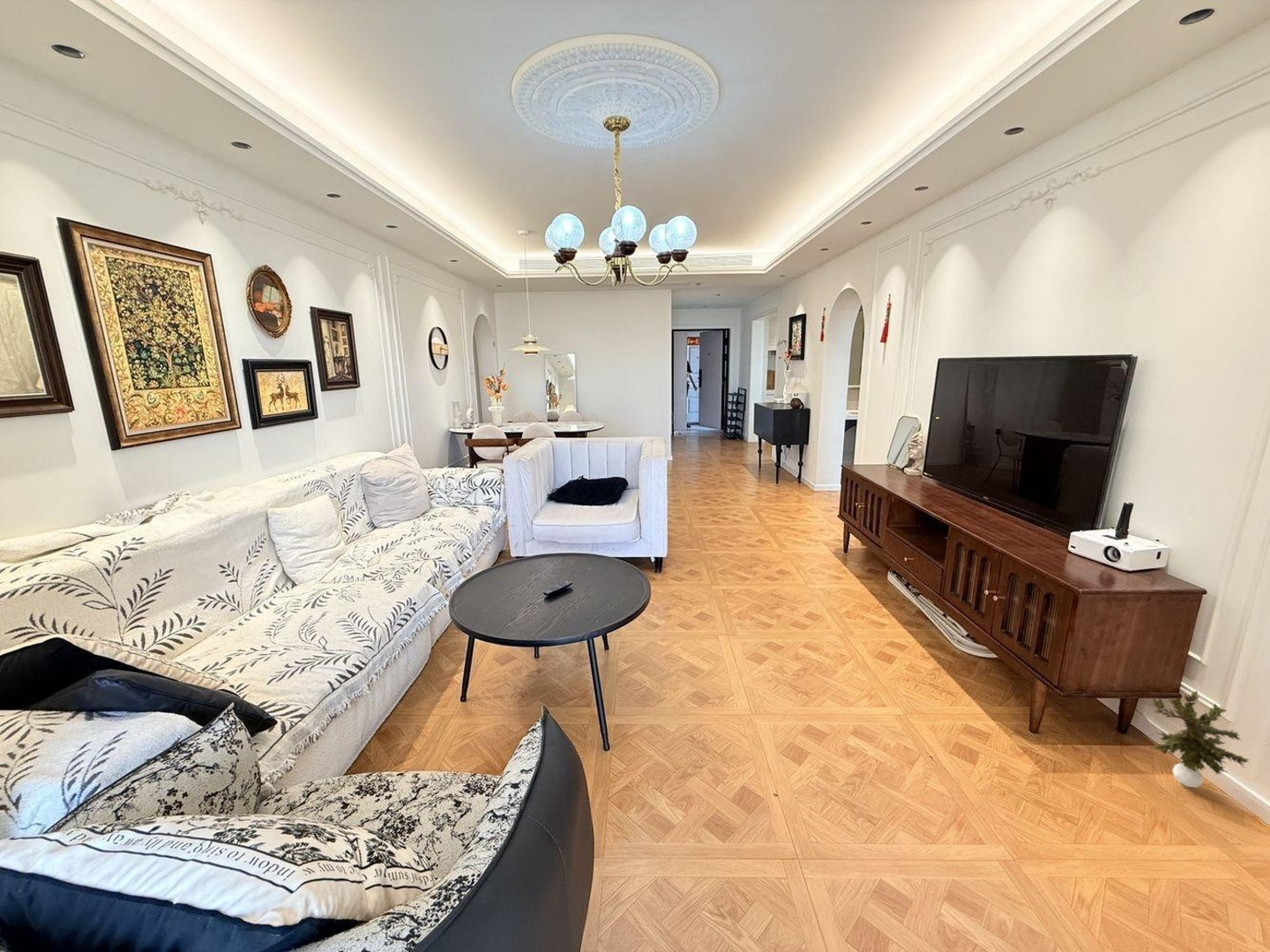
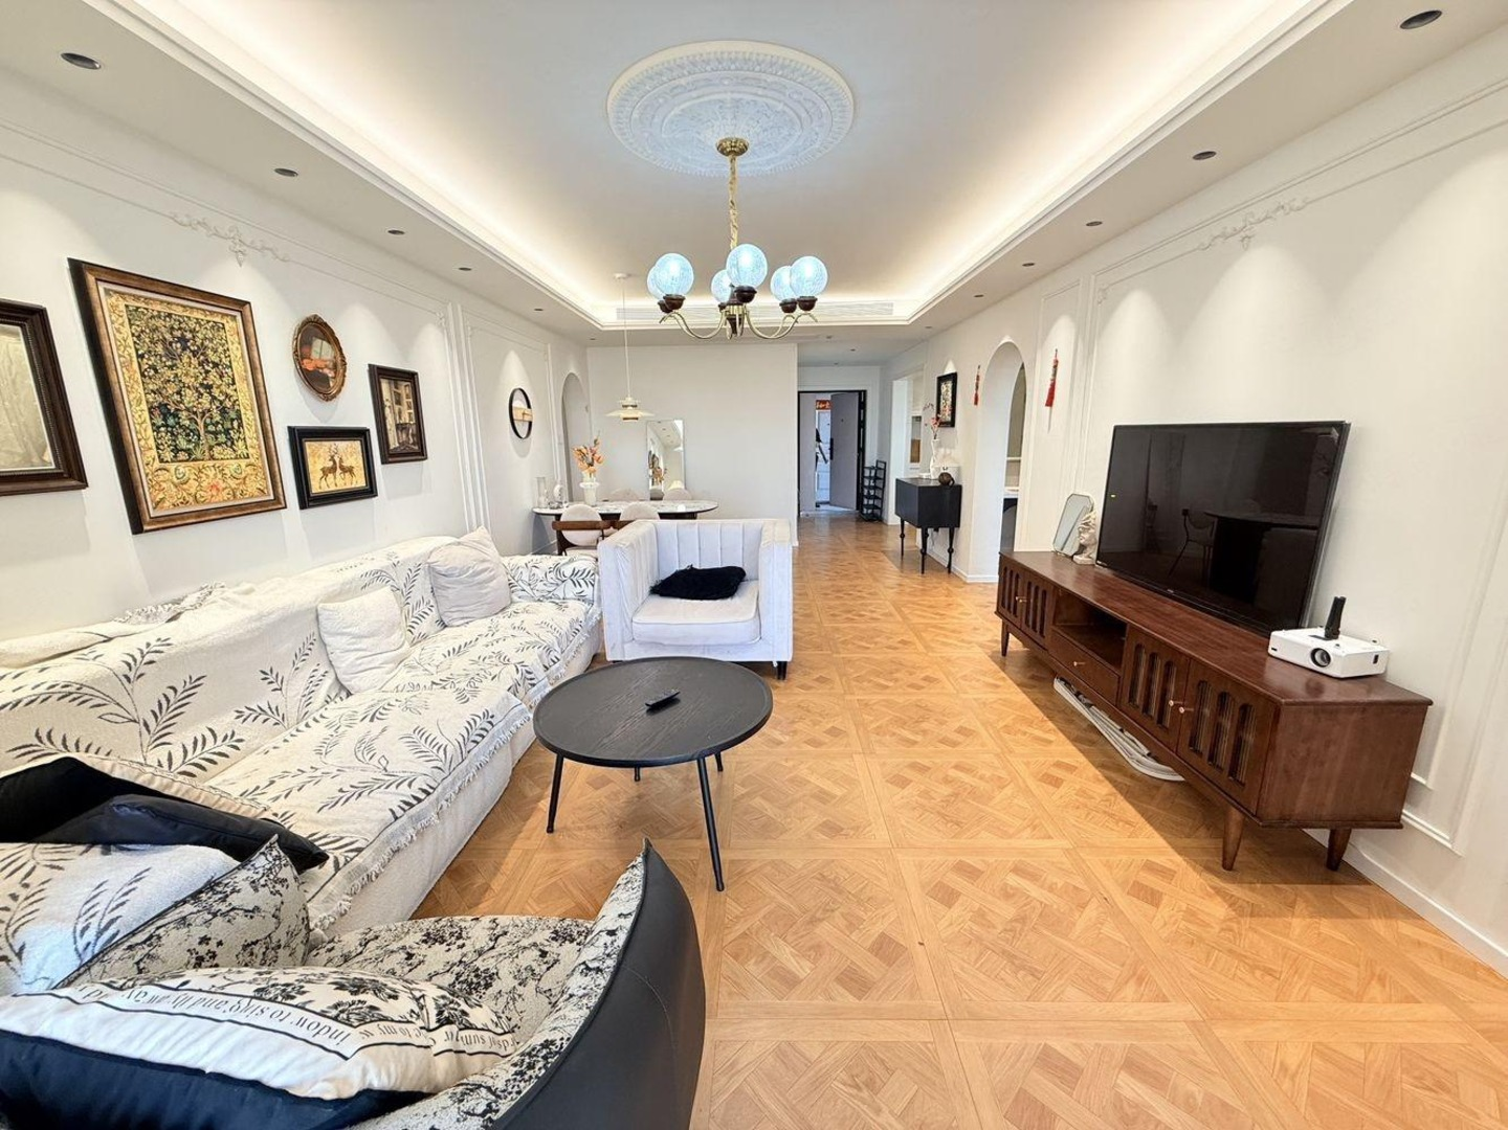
- potted plant [1150,690,1251,788]
